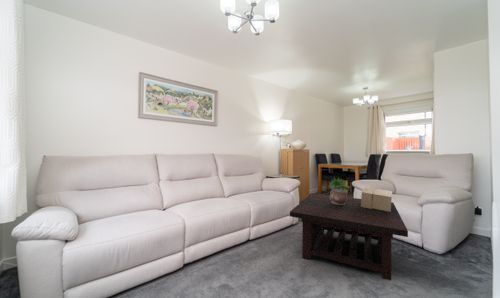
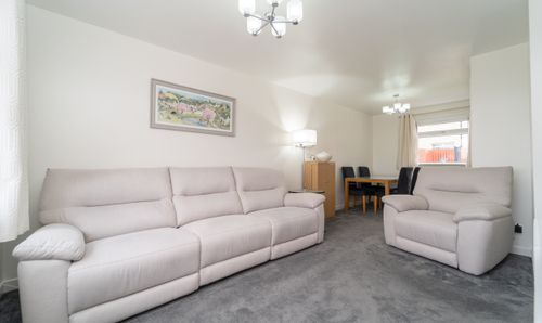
- decorative box [360,186,393,212]
- potted plant [328,176,351,205]
- coffee table [289,193,409,281]
